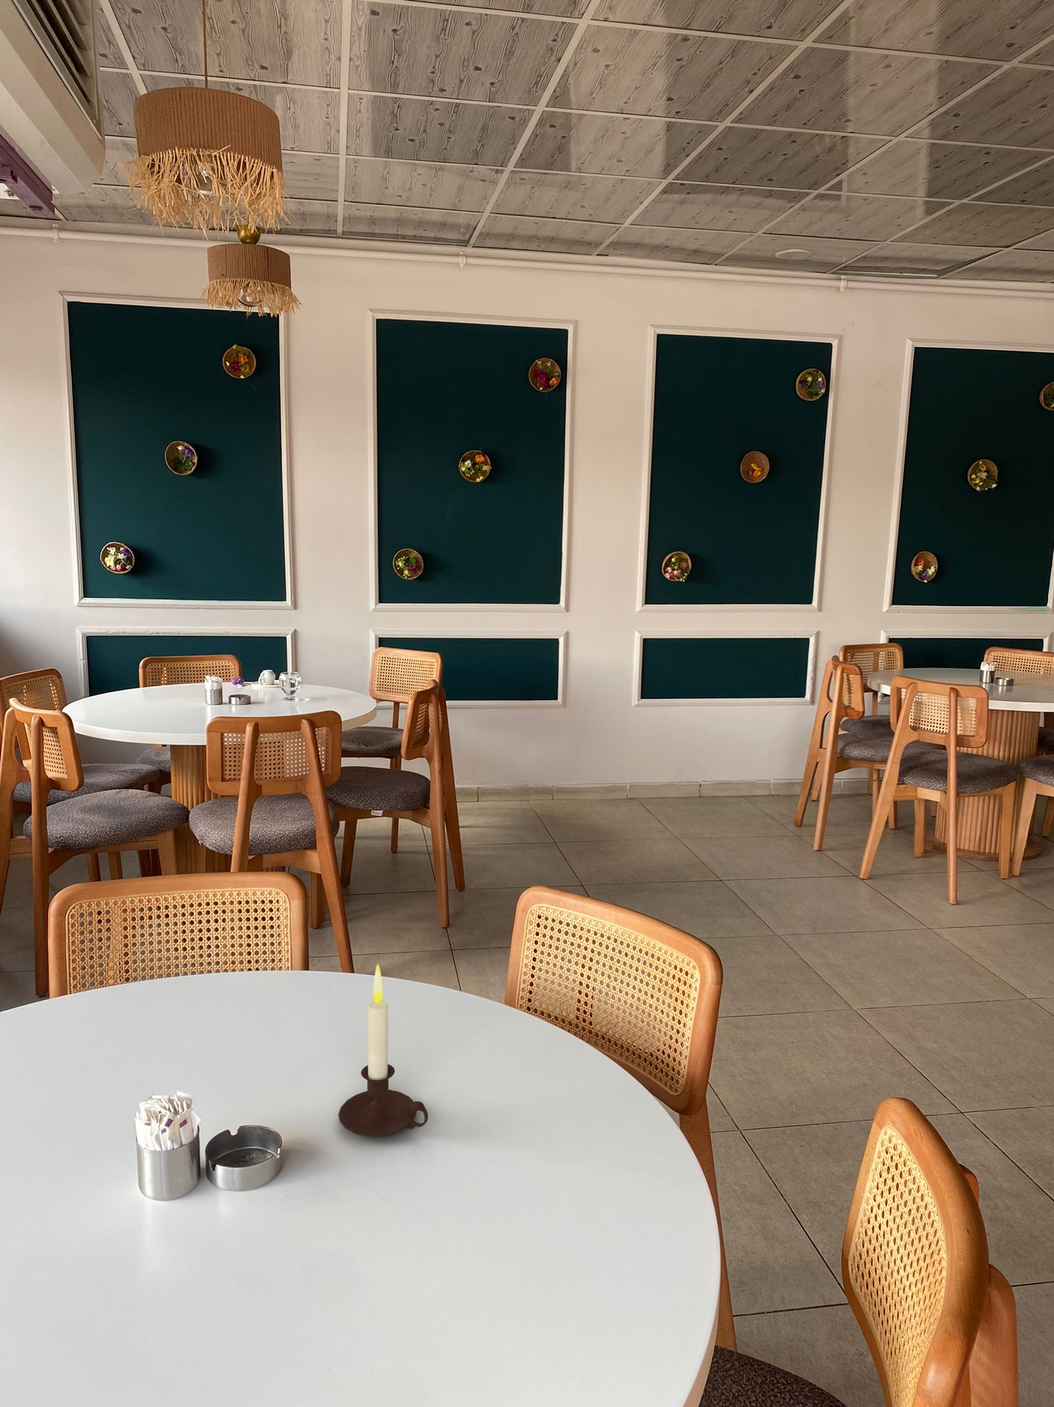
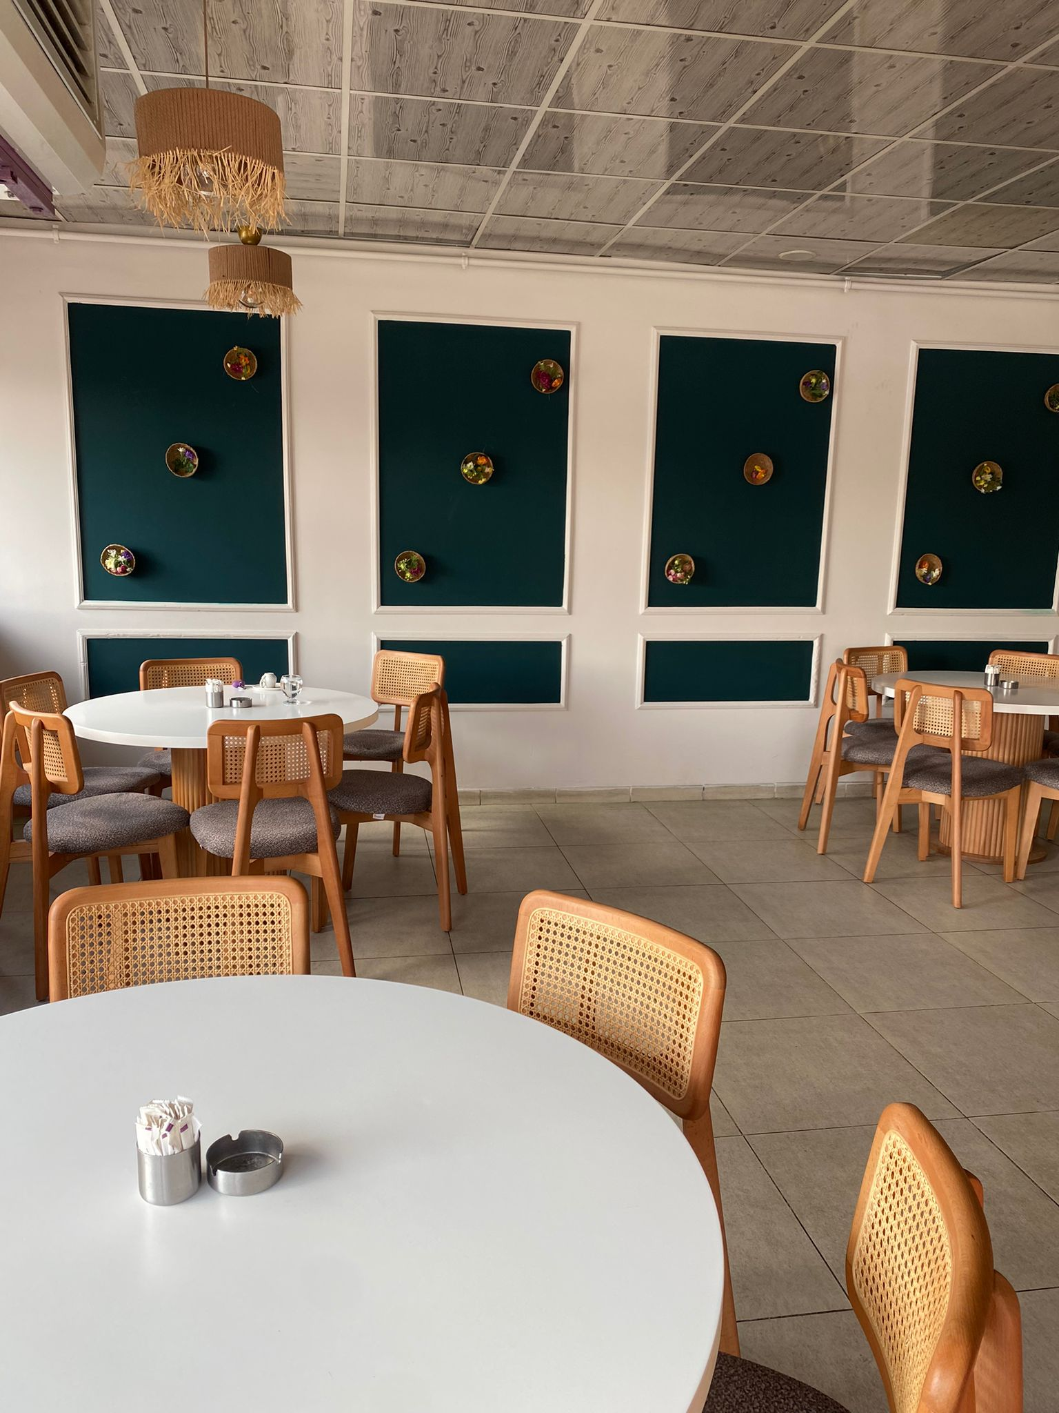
- candle [338,964,428,1138]
